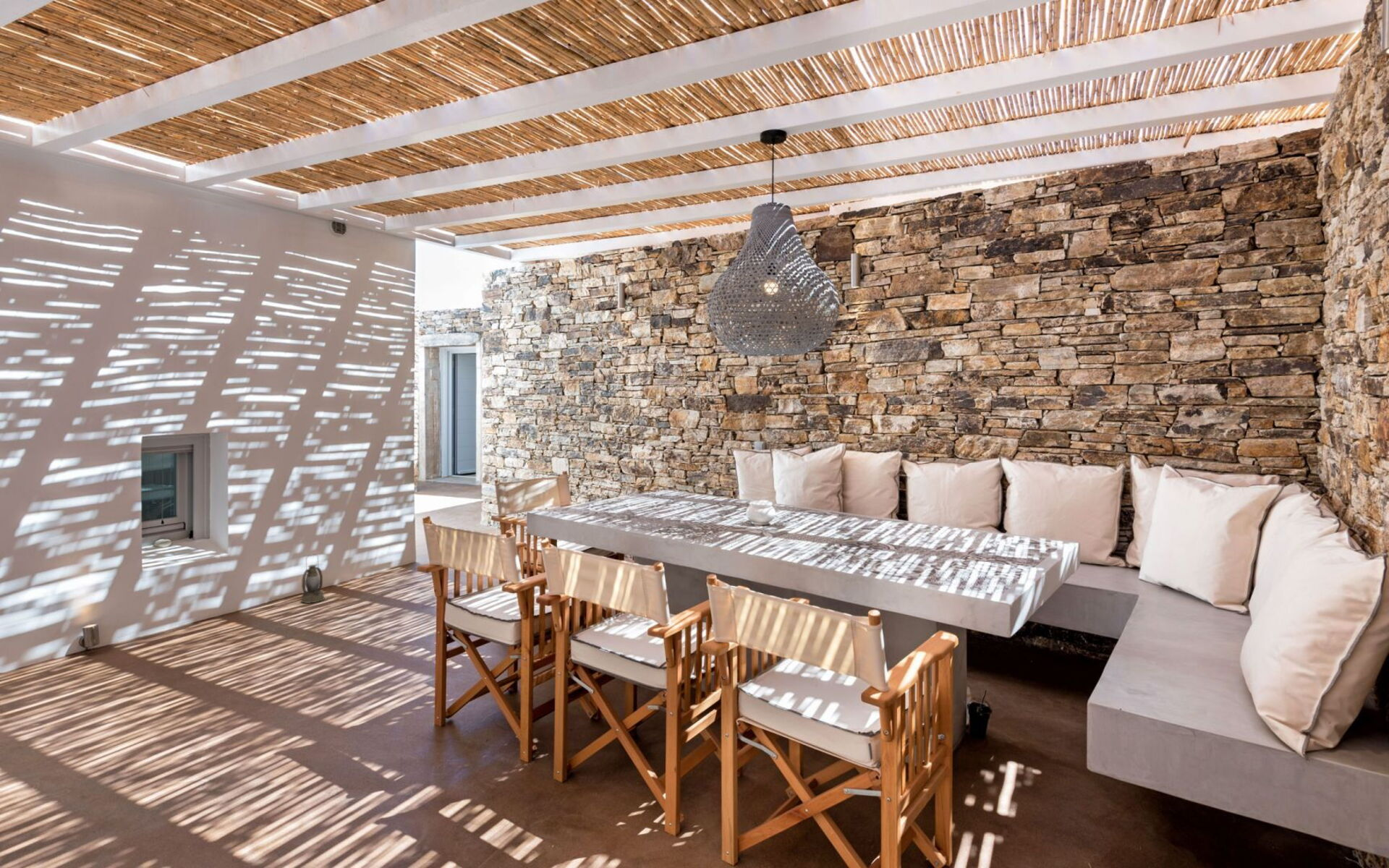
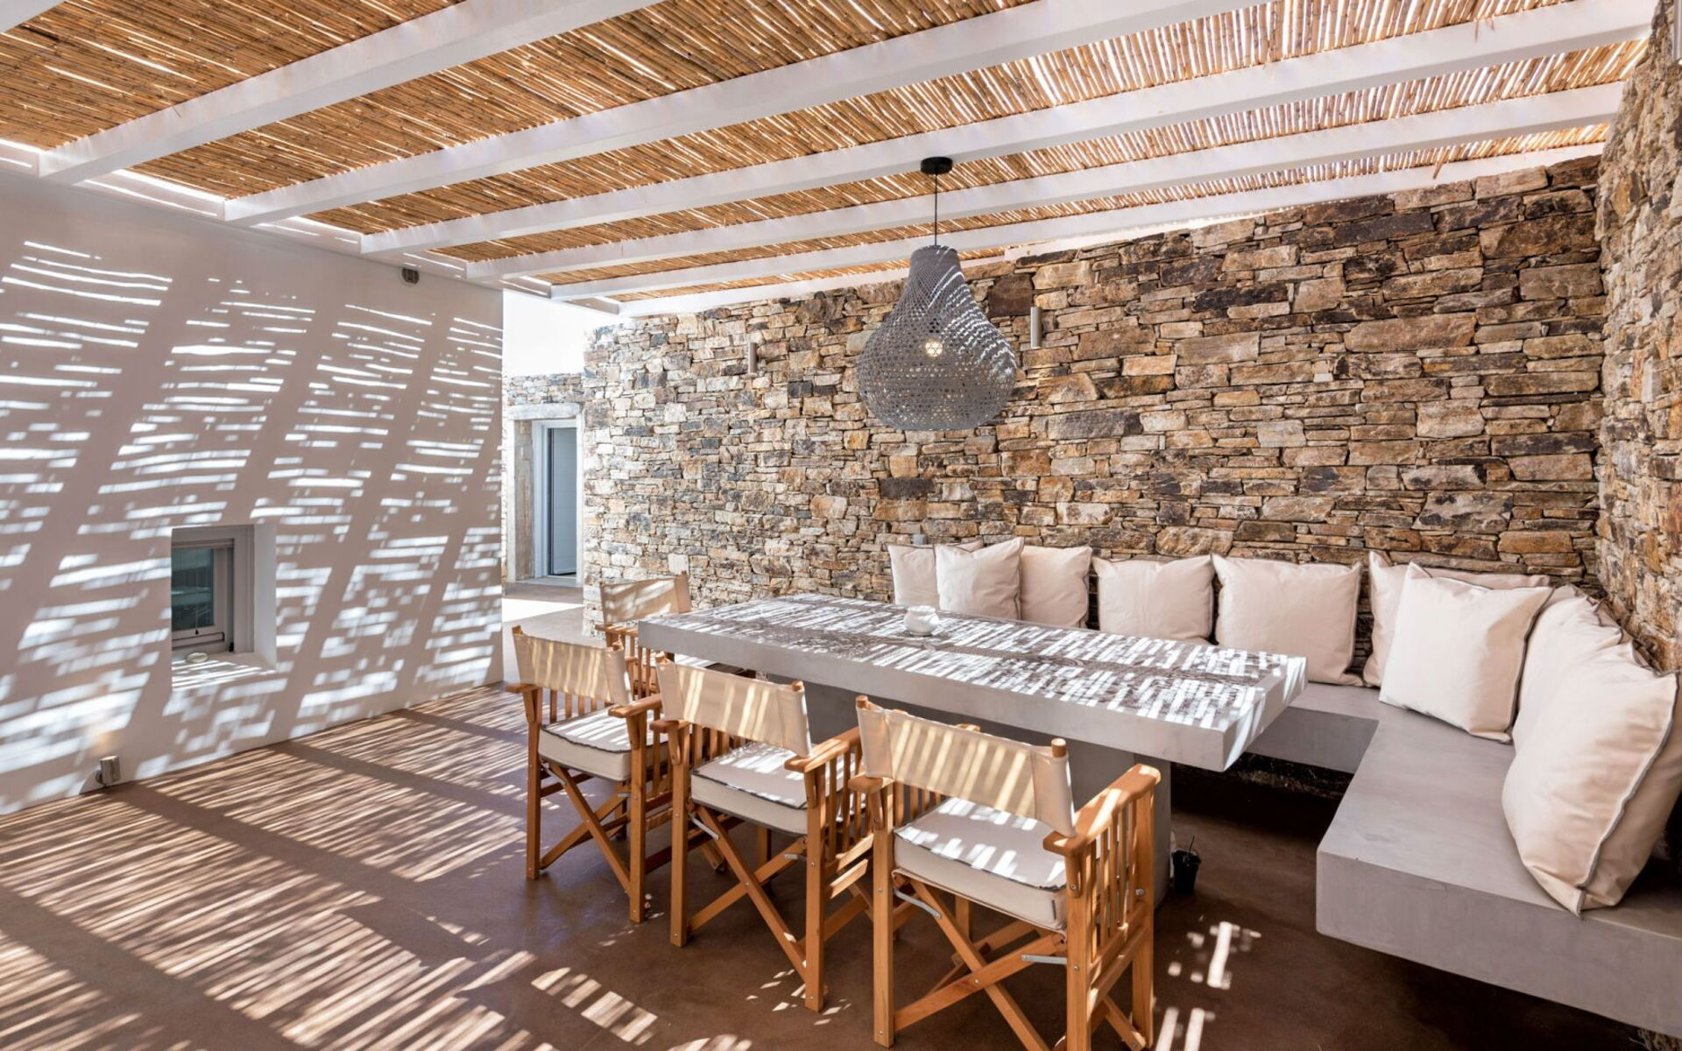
- lantern [300,553,326,604]
